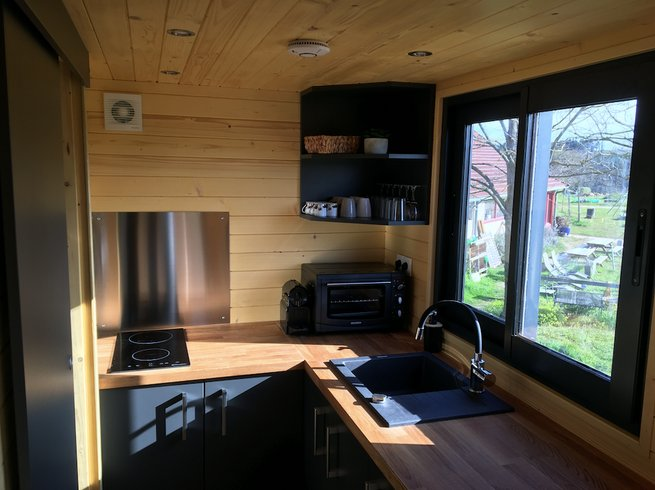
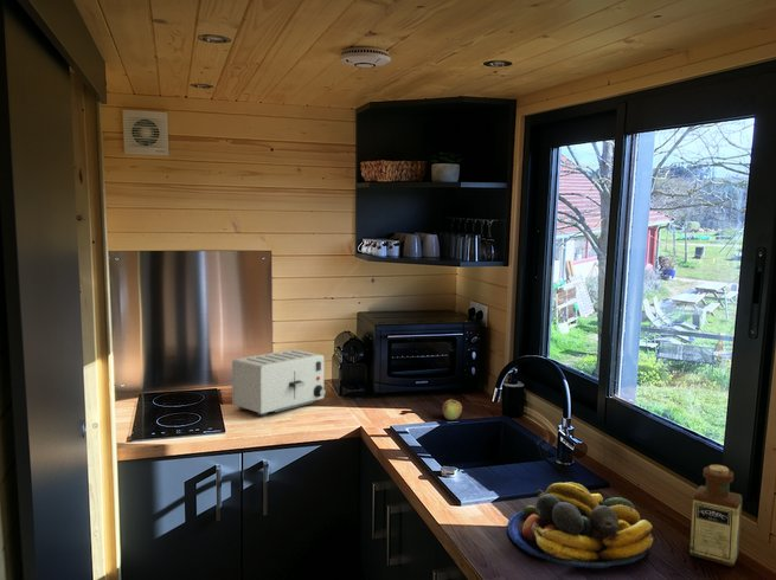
+ apple [441,398,463,421]
+ fruit bowl [506,482,654,569]
+ bottle [688,464,744,567]
+ toaster [231,348,327,417]
